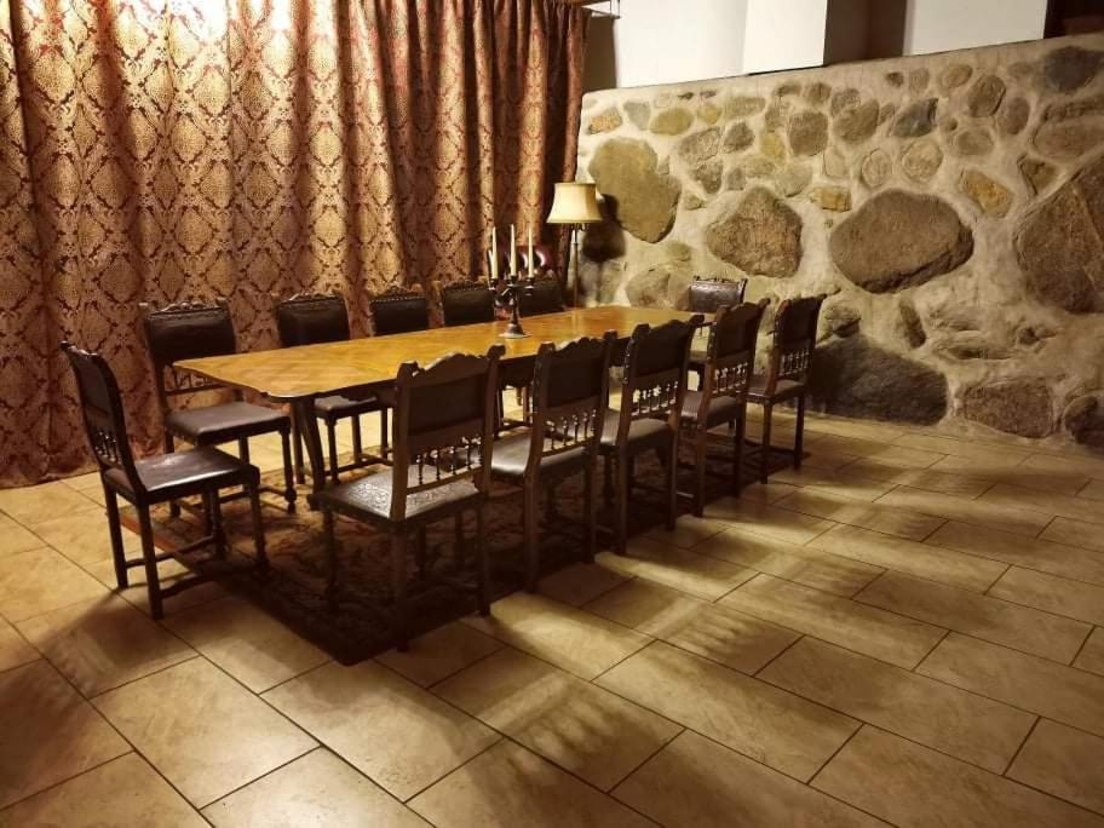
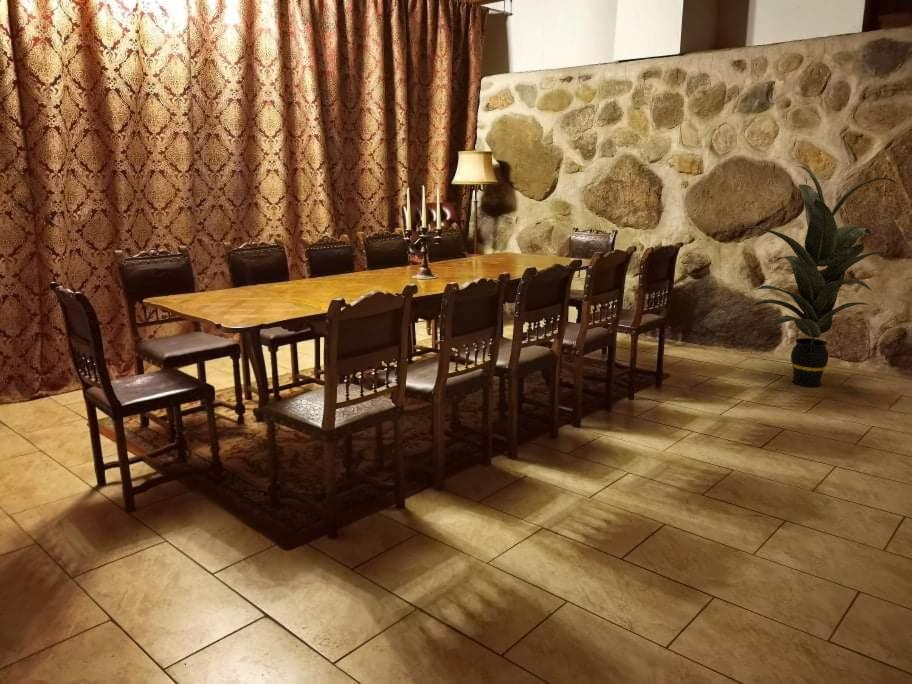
+ indoor plant [738,165,899,388]
